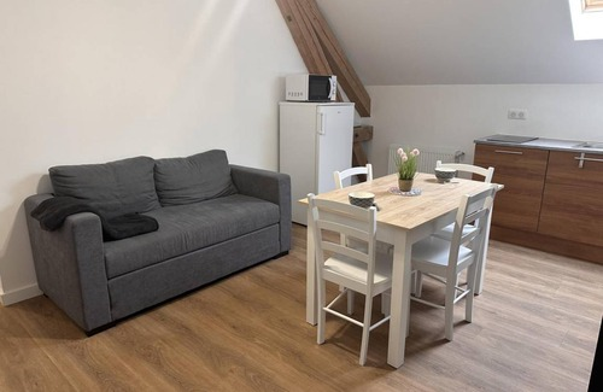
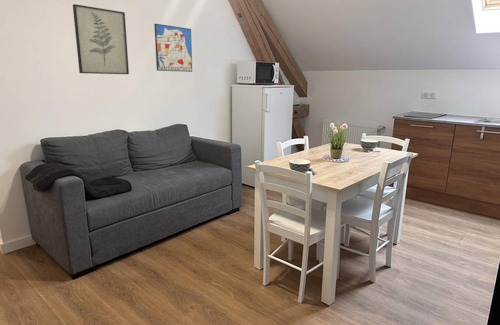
+ wall art [72,3,130,75]
+ wall art [153,23,193,73]
